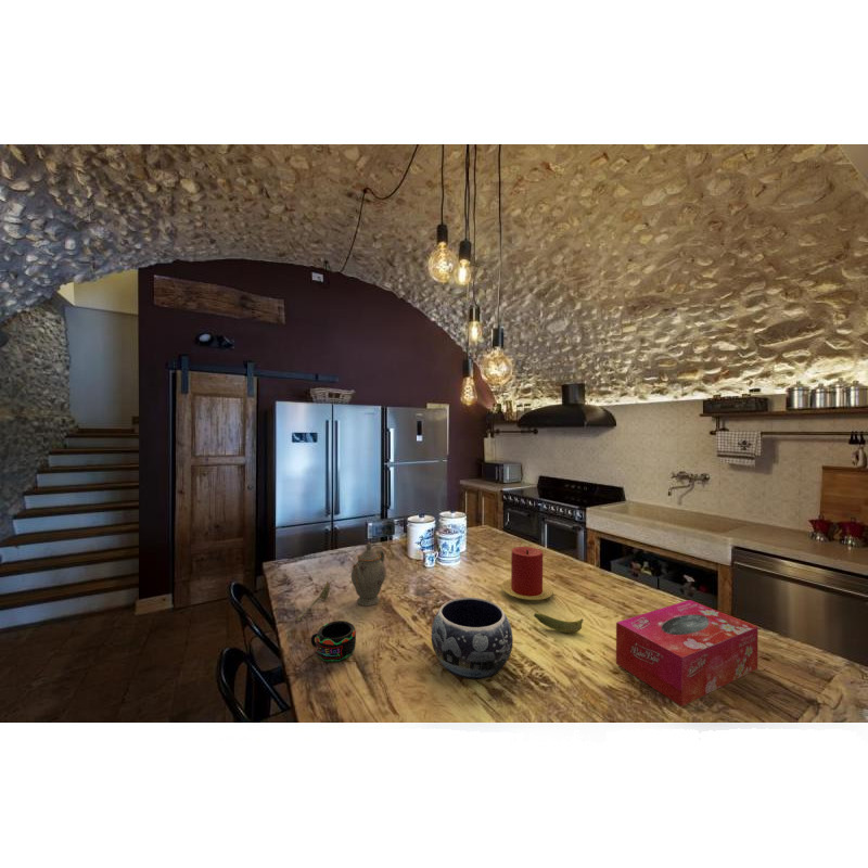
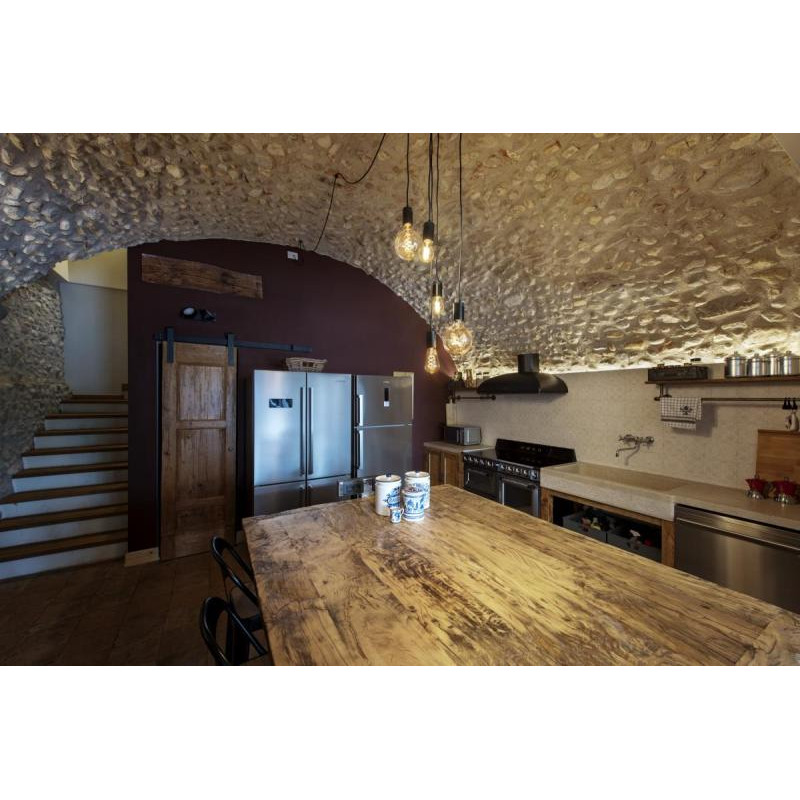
- soupspoon [295,579,331,623]
- candle [500,546,554,601]
- mug [310,620,357,663]
- chinaware [350,541,387,608]
- tissue box [615,599,760,707]
- decorative bowl [431,597,514,680]
- banana [533,612,585,634]
